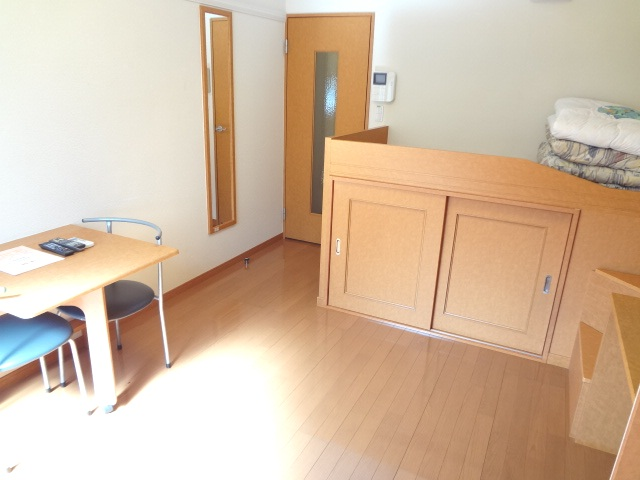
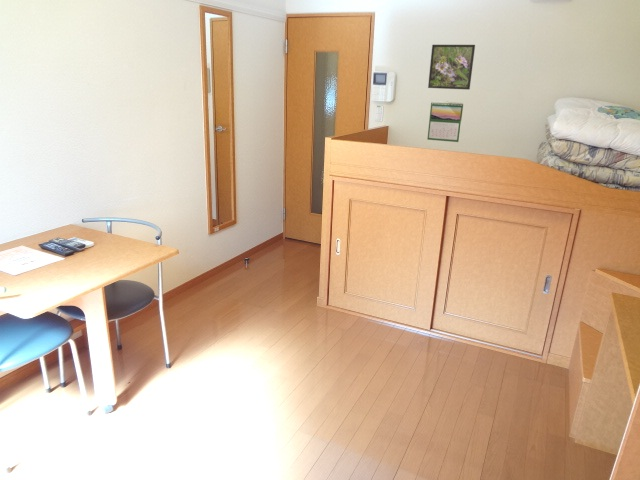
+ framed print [427,44,476,91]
+ calendar [427,101,464,143]
